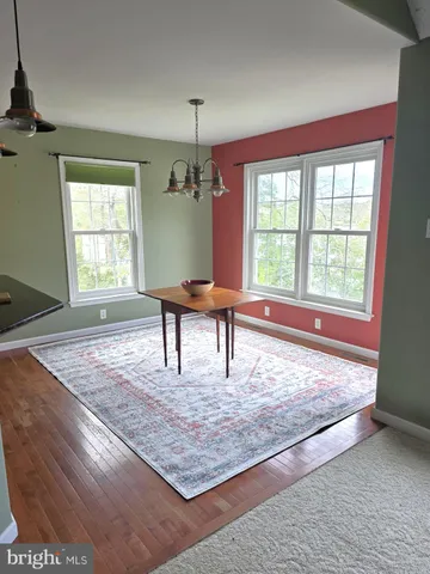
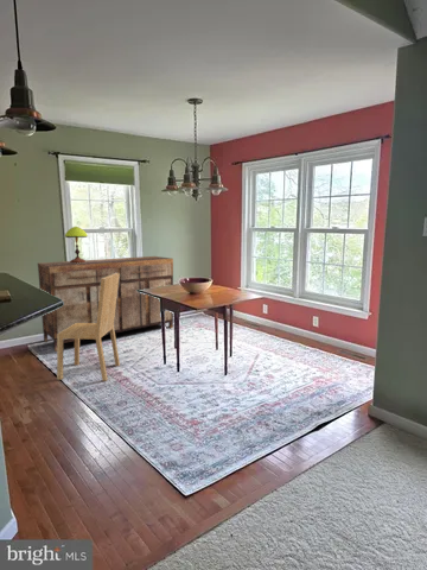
+ table lamp [51,226,89,266]
+ dining chair [56,273,121,382]
+ sideboard [37,255,174,353]
